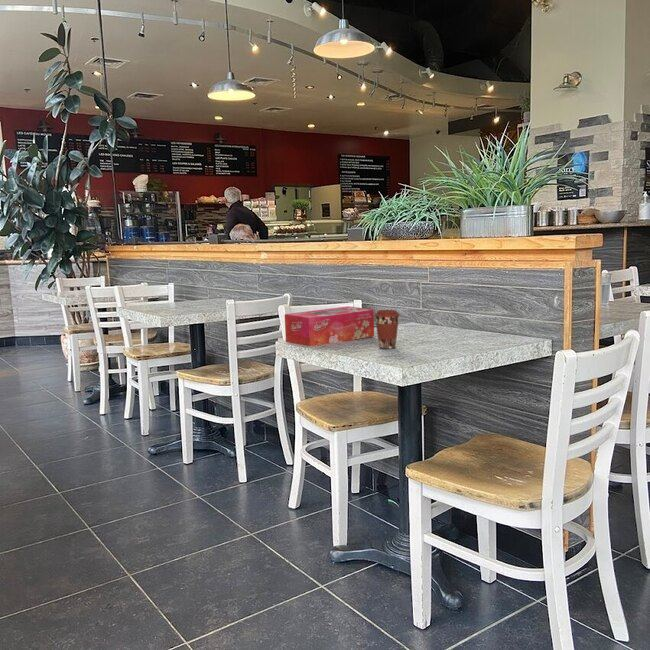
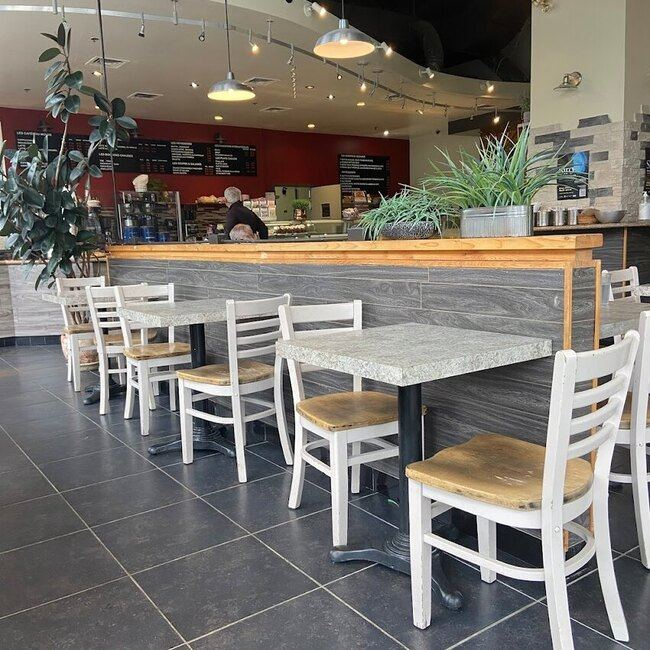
- tissue box [284,305,375,347]
- coffee cup [374,309,401,350]
